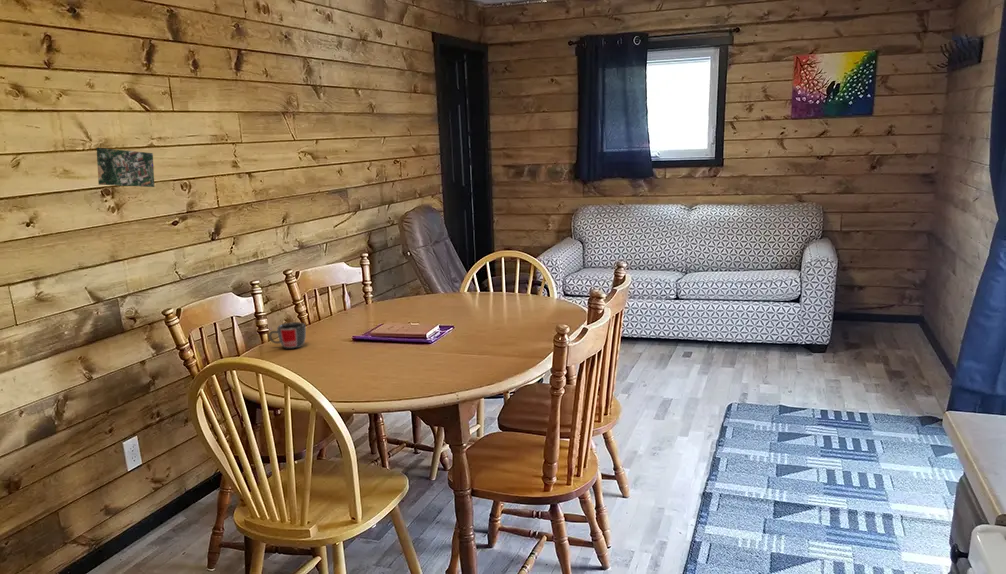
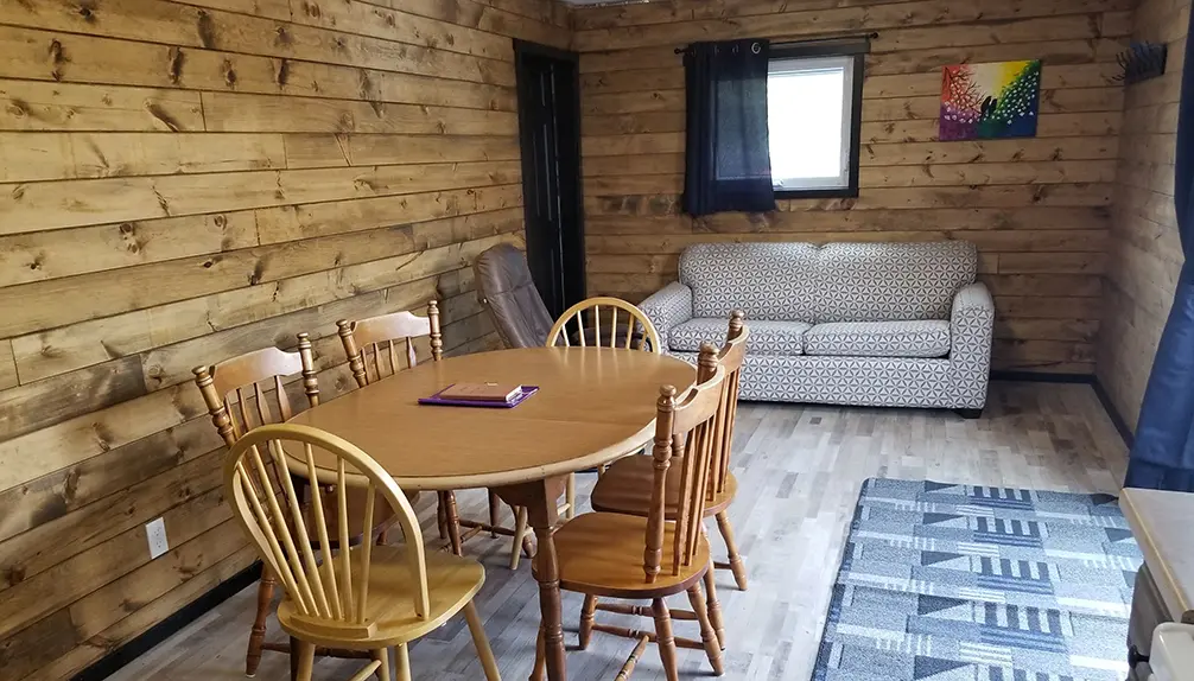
- mug [268,321,307,350]
- map [96,147,155,188]
